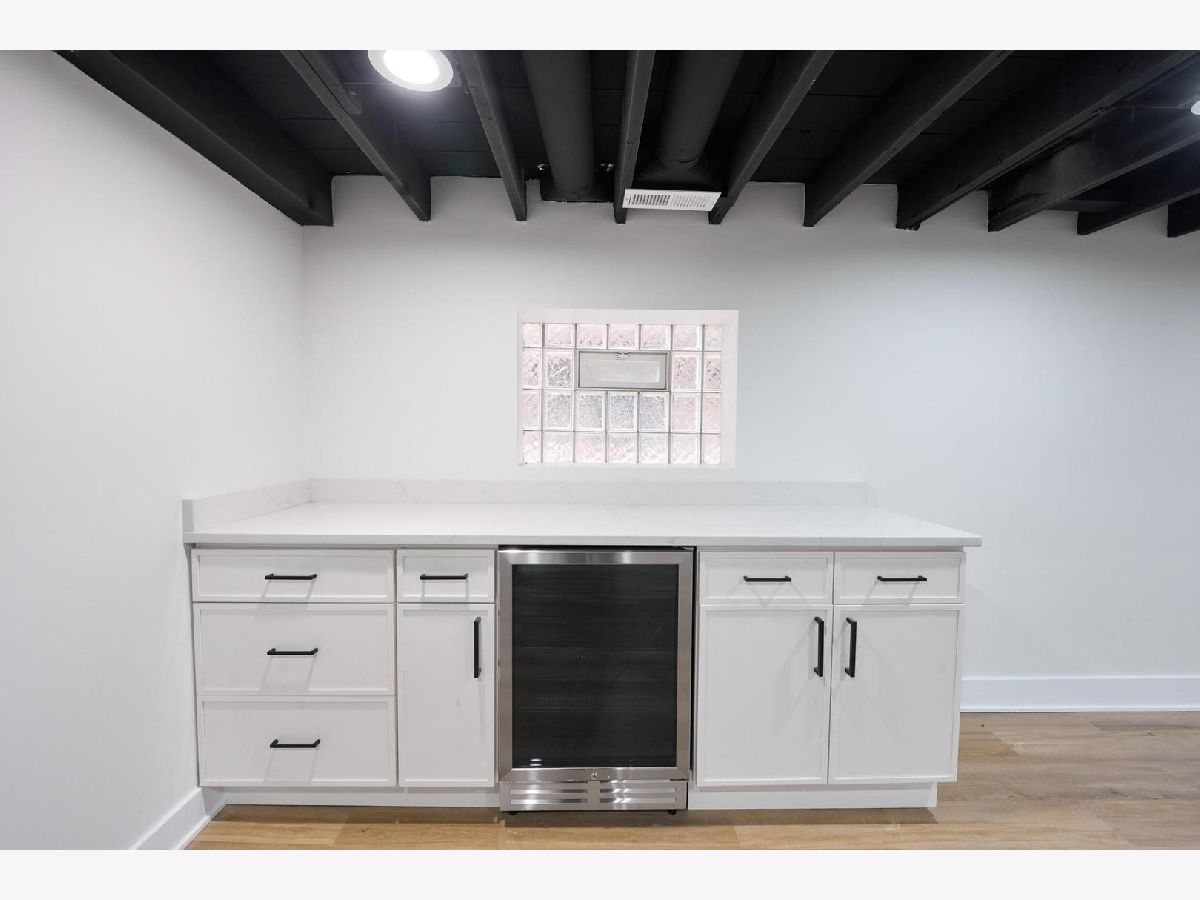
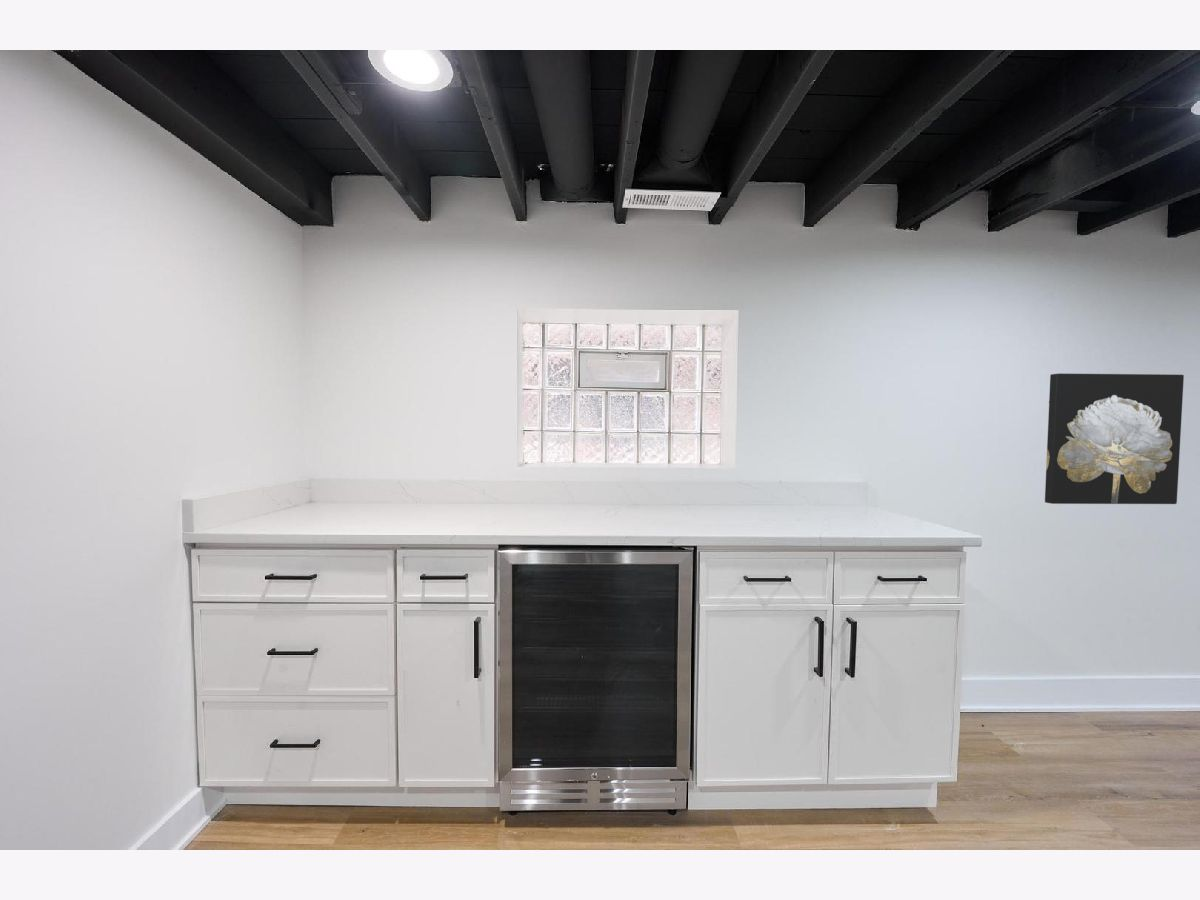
+ wall art [1044,372,1185,505]
